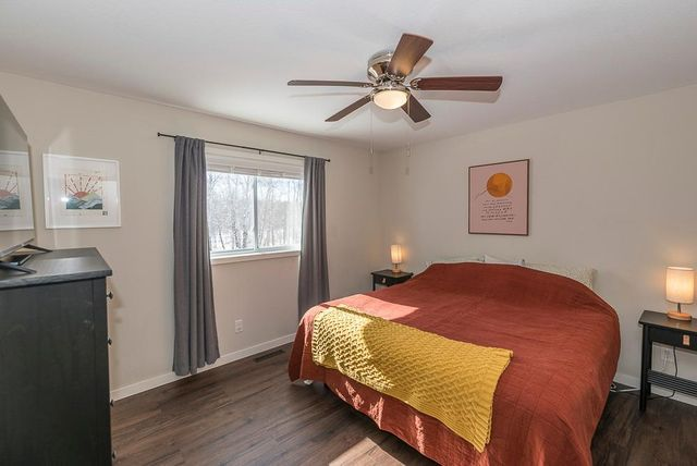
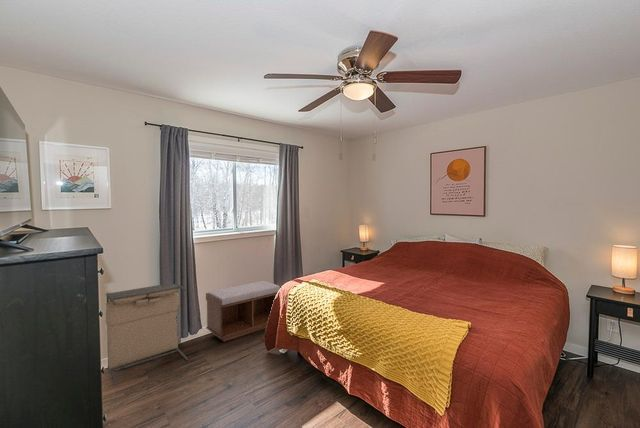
+ bench [205,280,282,343]
+ laundry hamper [105,283,189,385]
